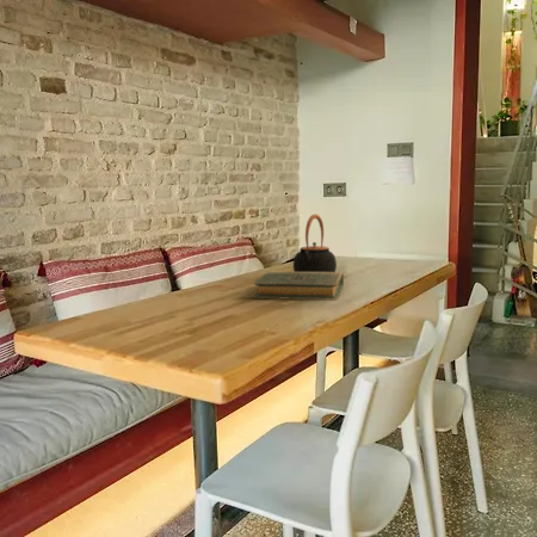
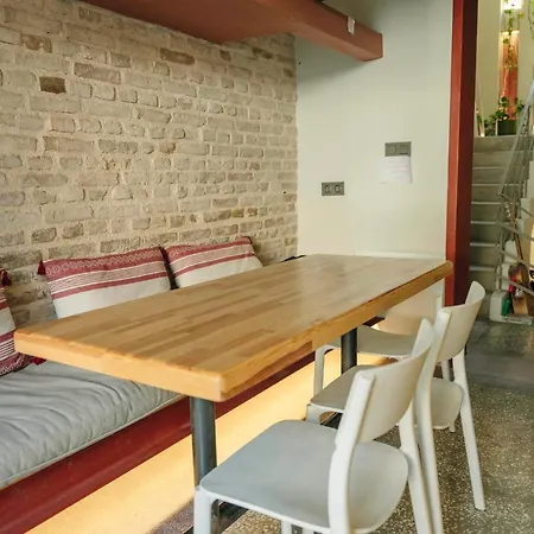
- hardback book [251,271,345,301]
- teapot [292,214,338,272]
